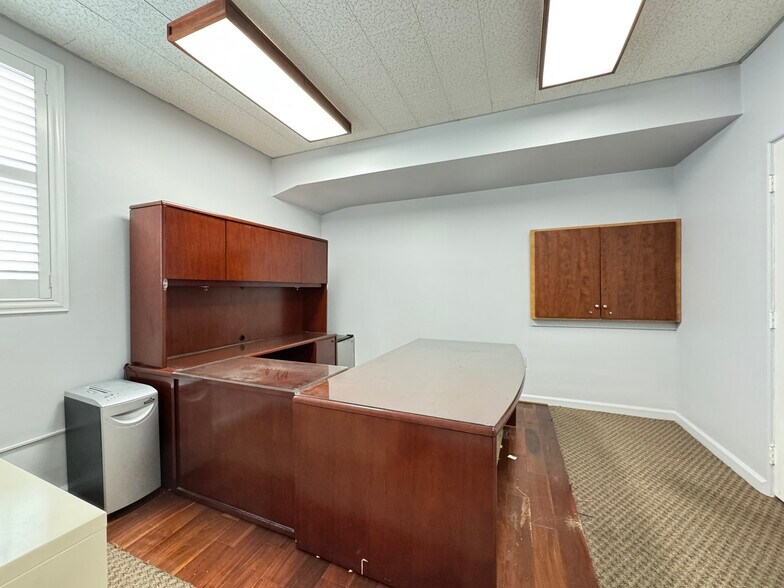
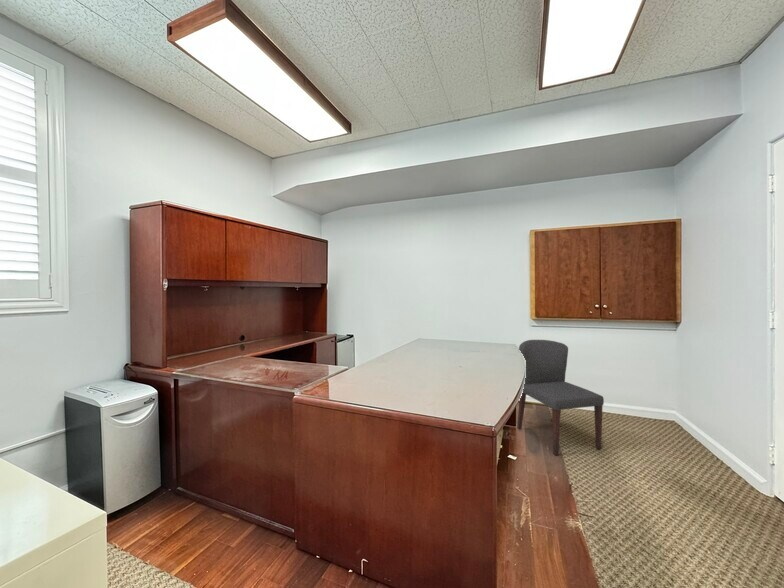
+ chair [516,339,605,456]
